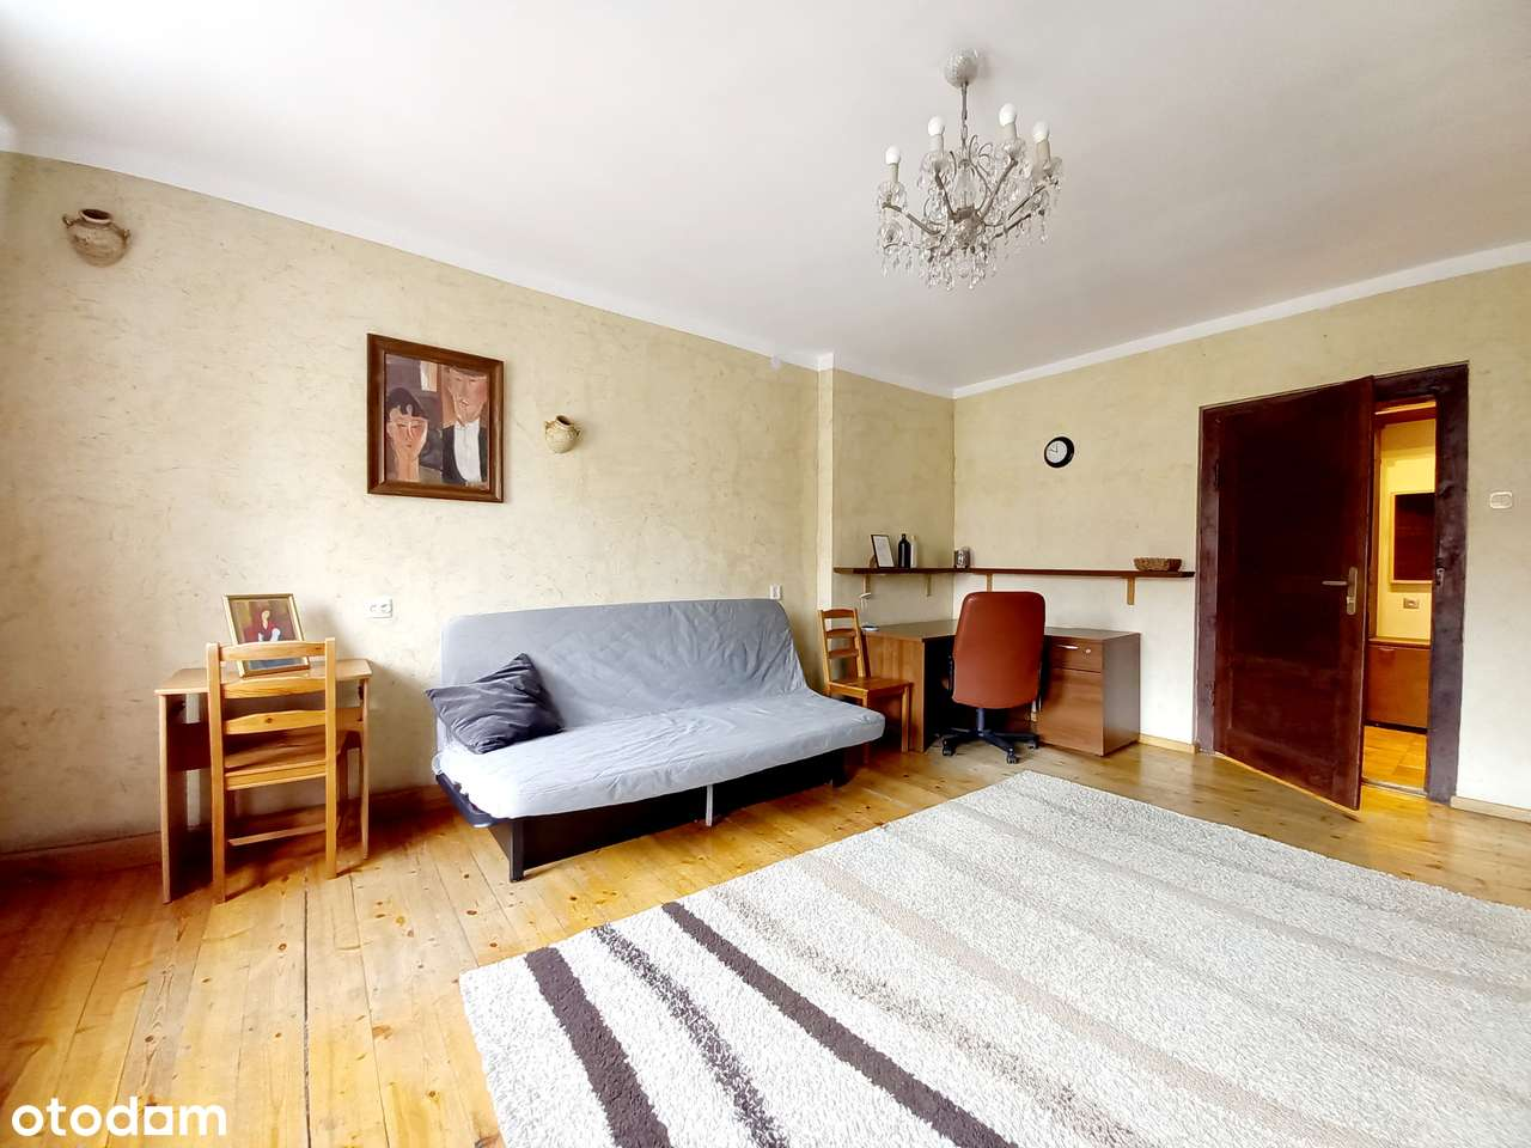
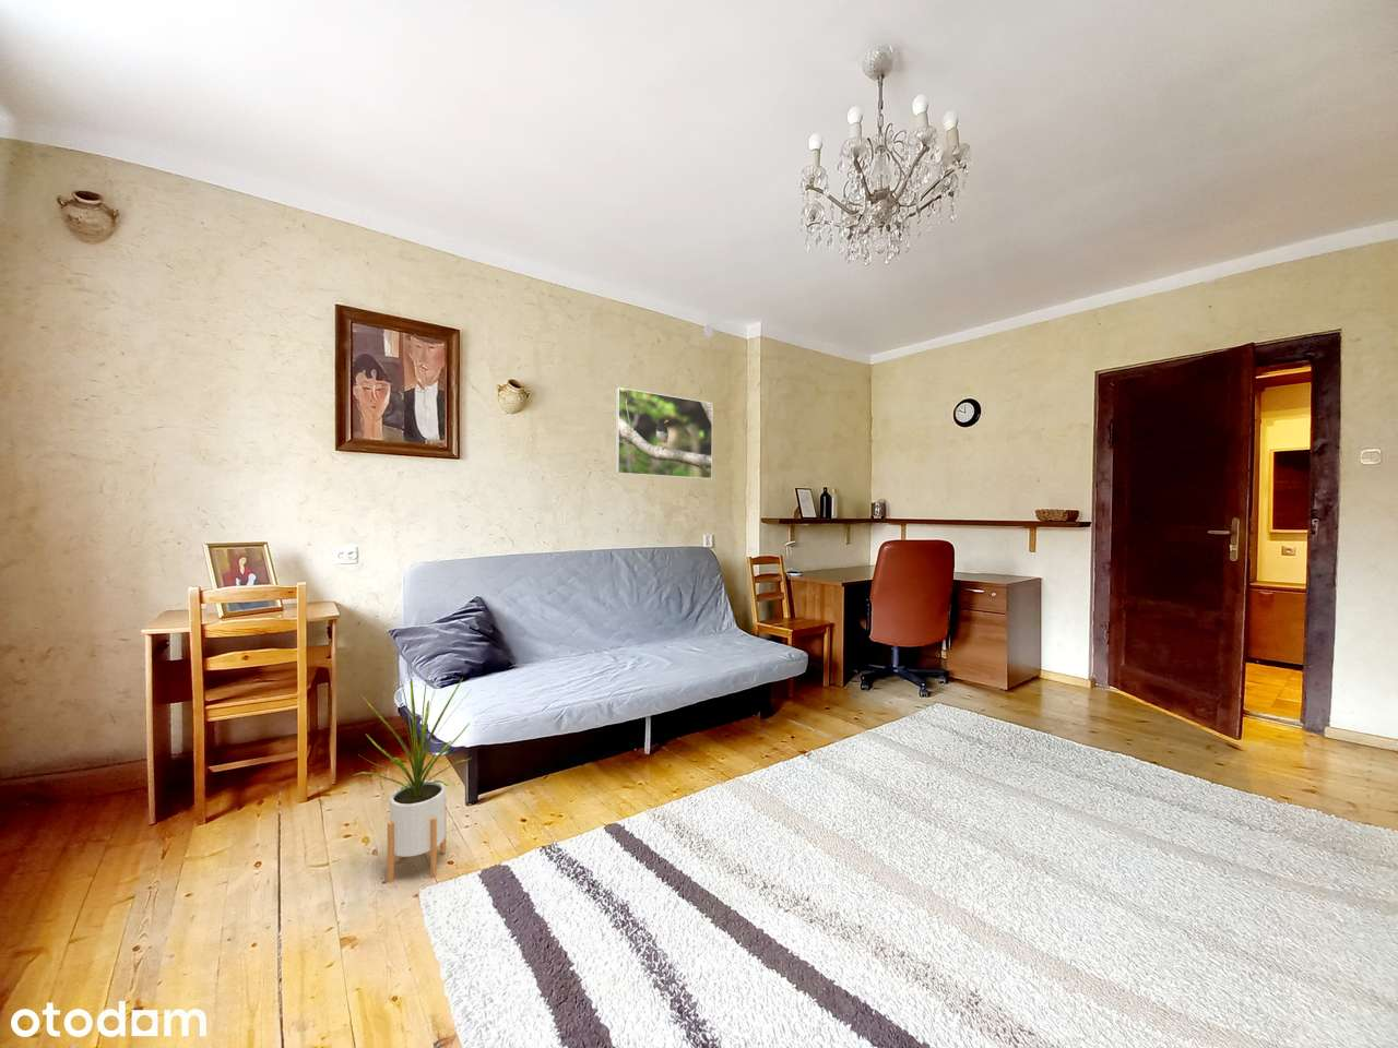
+ house plant [351,663,472,884]
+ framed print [615,386,713,480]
